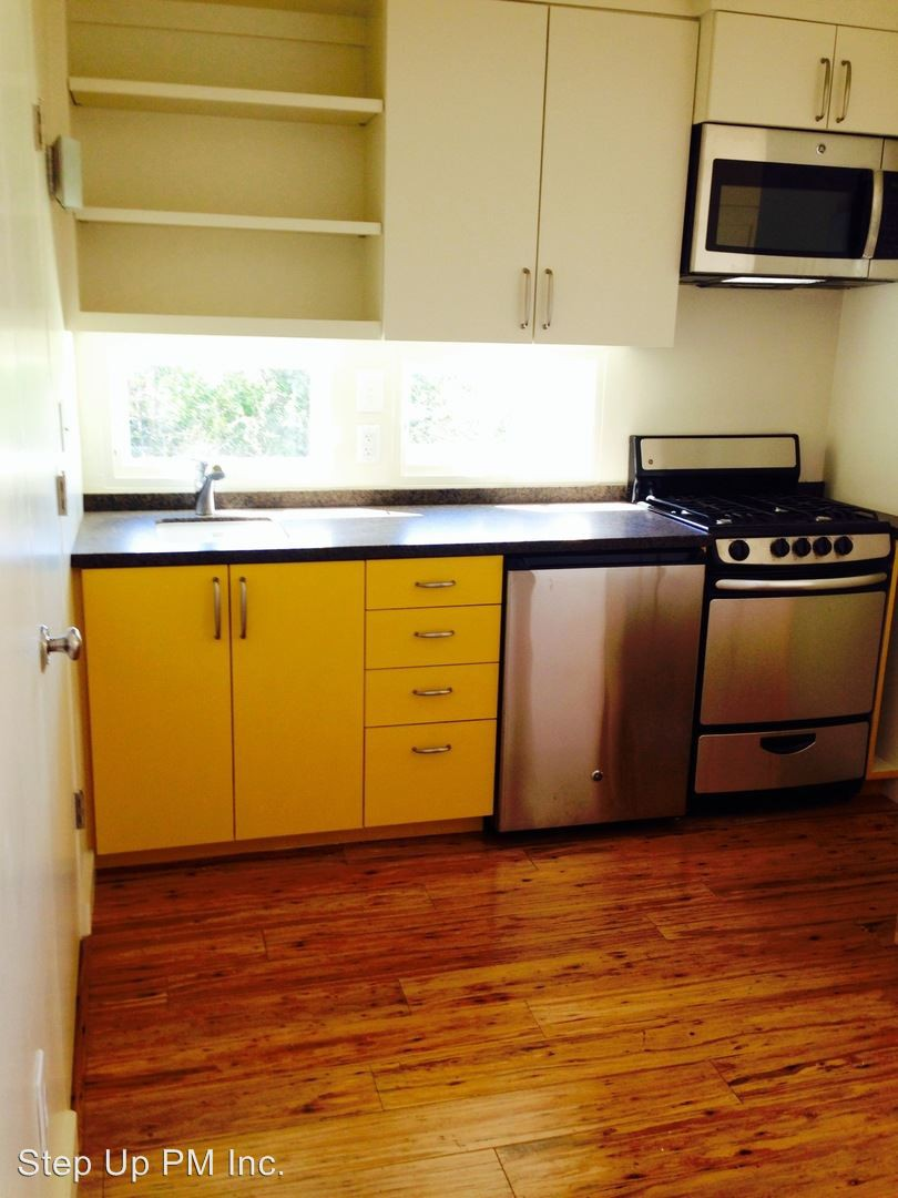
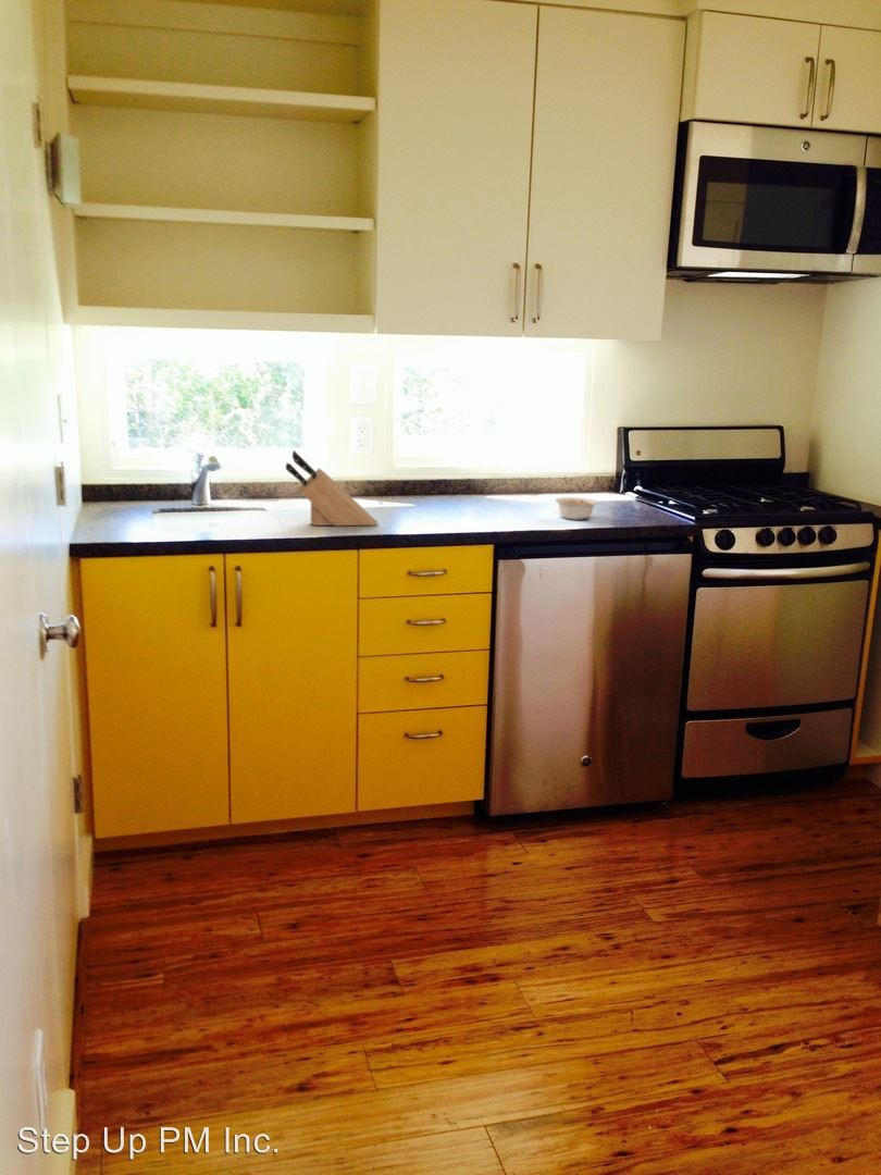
+ knife block [285,449,379,527]
+ legume [554,496,598,521]
